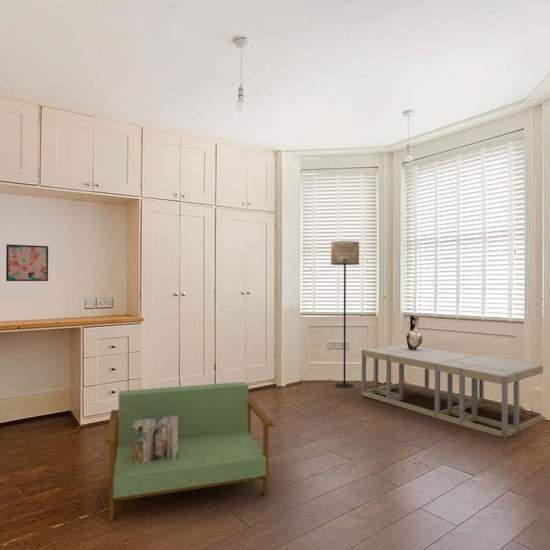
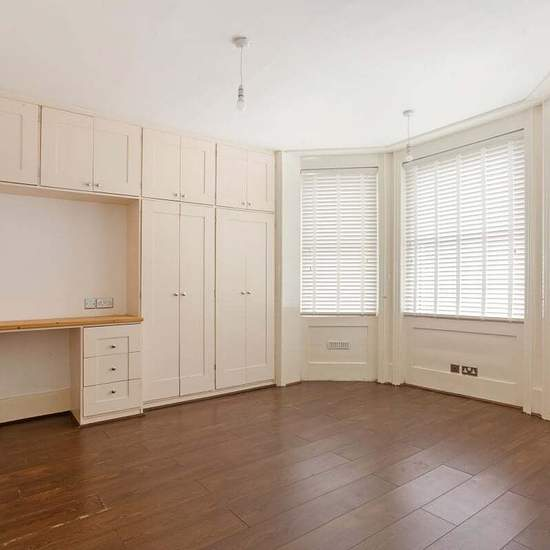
- wall art [5,243,49,282]
- decorative vase [406,314,423,350]
- floor lamp [330,240,360,389]
- coffee table [361,343,547,439]
- books [132,416,177,463]
- sofa [104,381,274,522]
